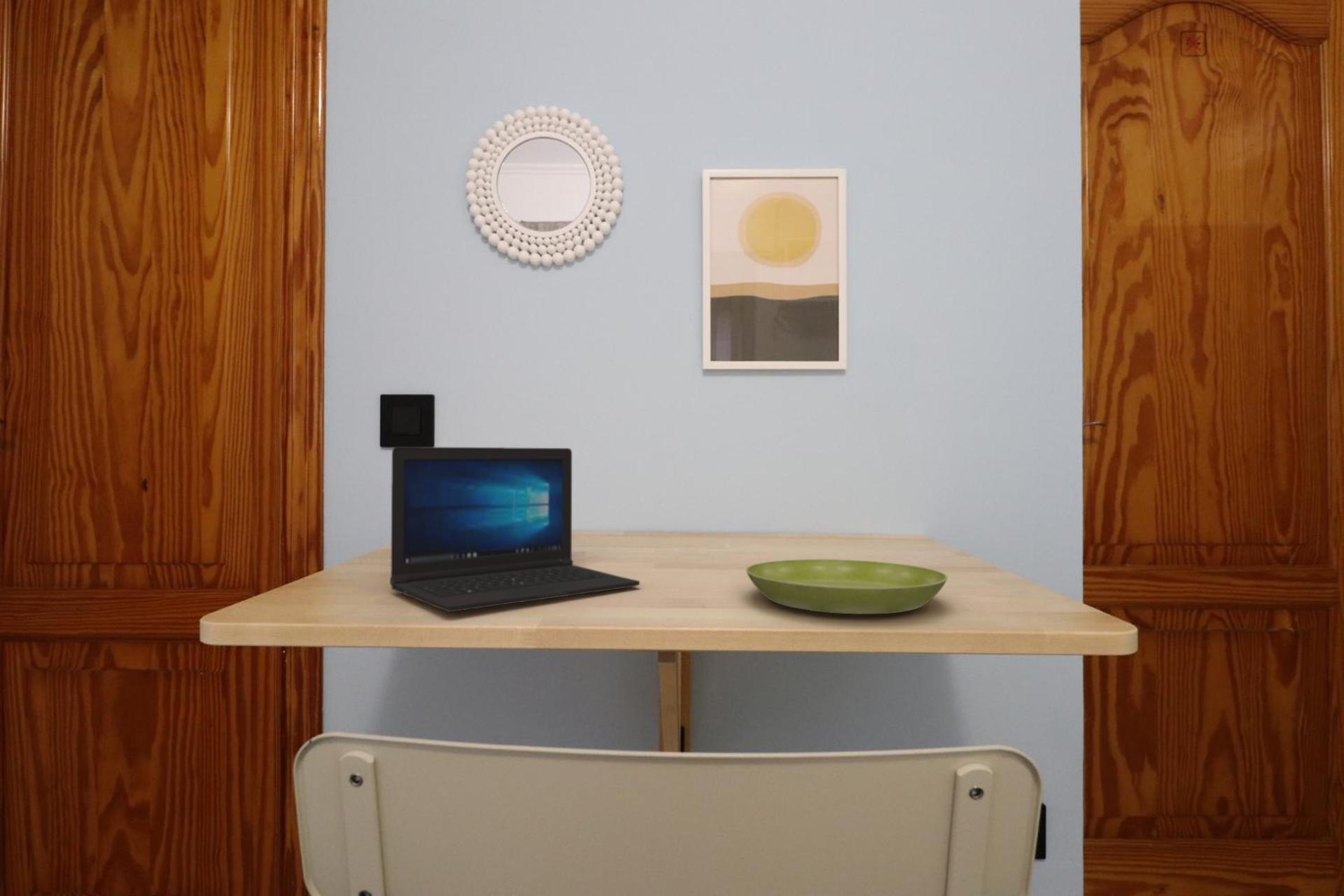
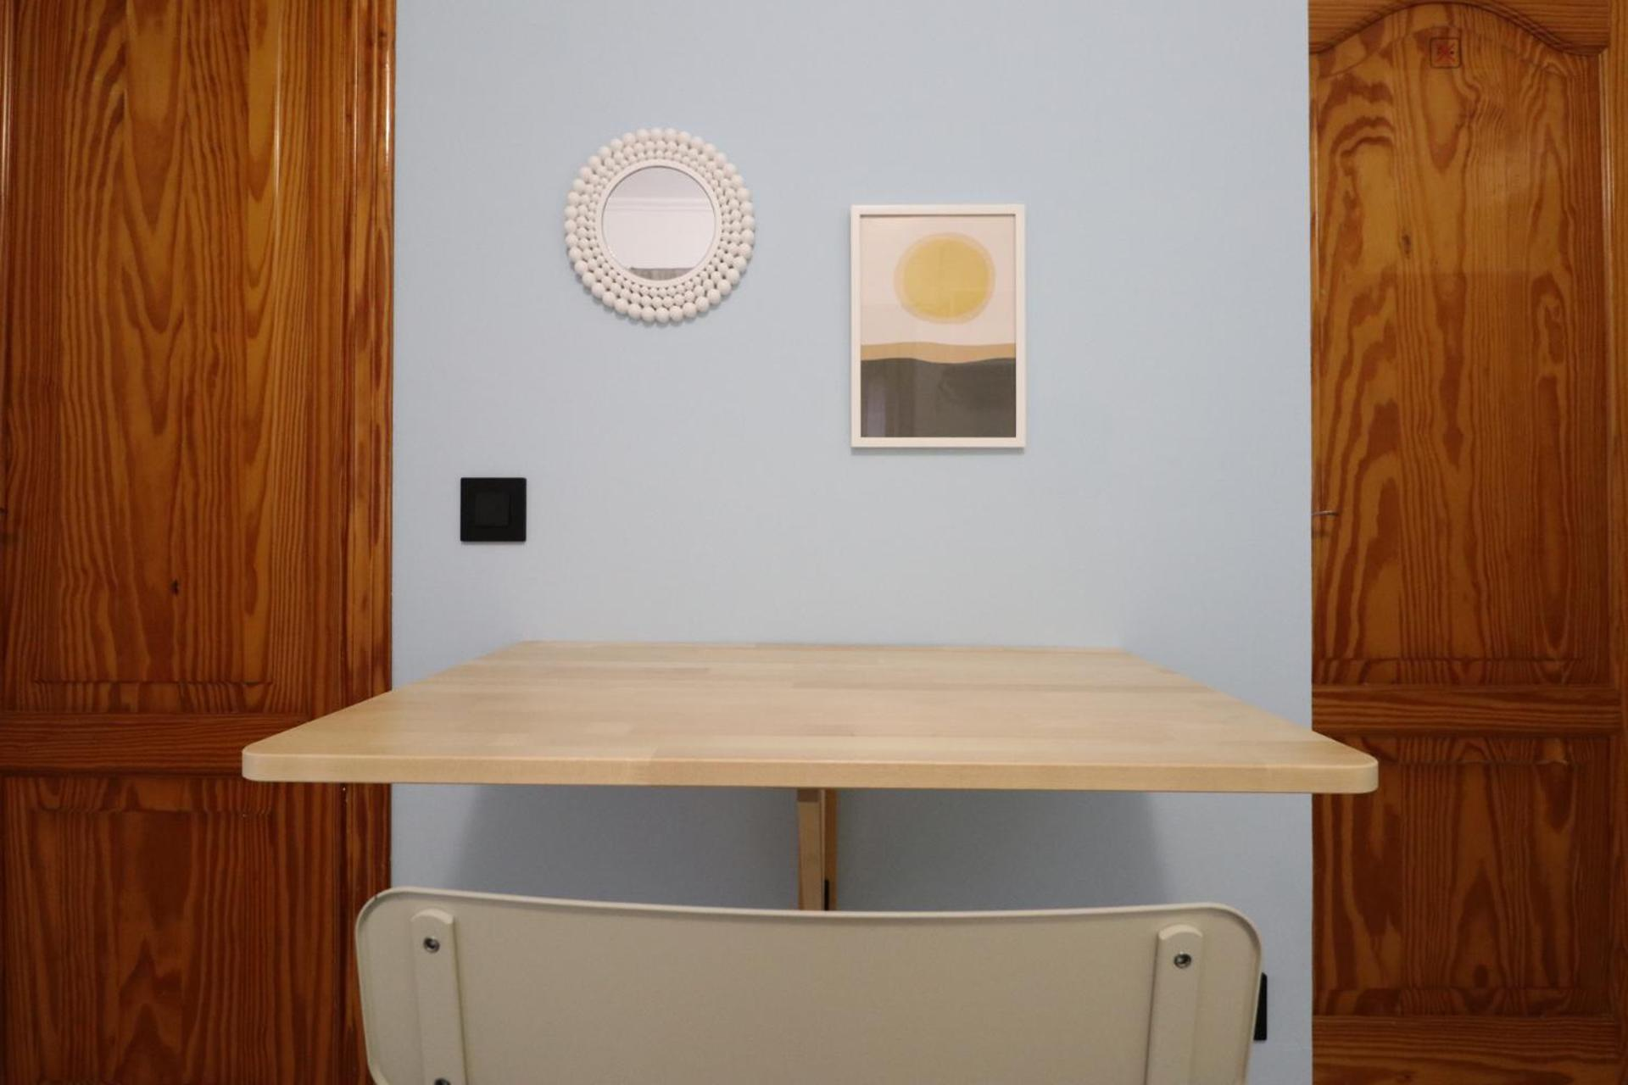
- saucer [745,559,949,615]
- laptop [389,446,640,612]
